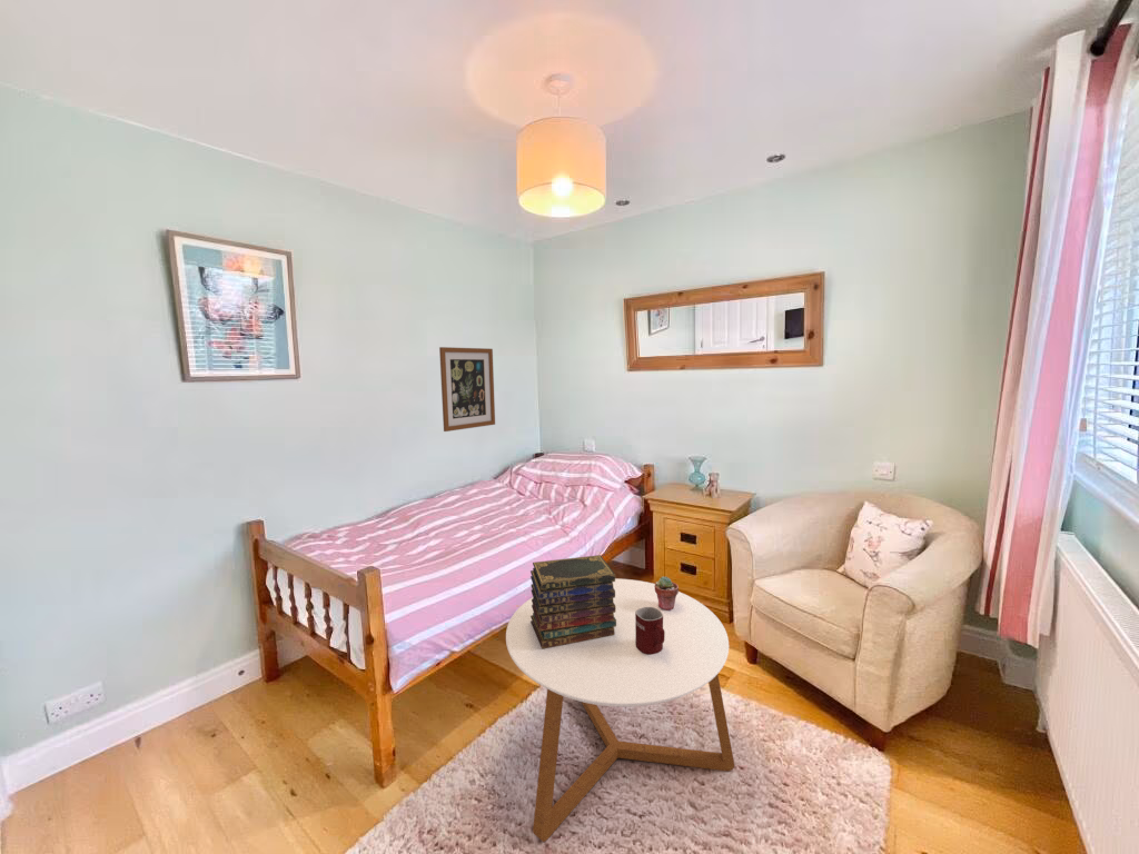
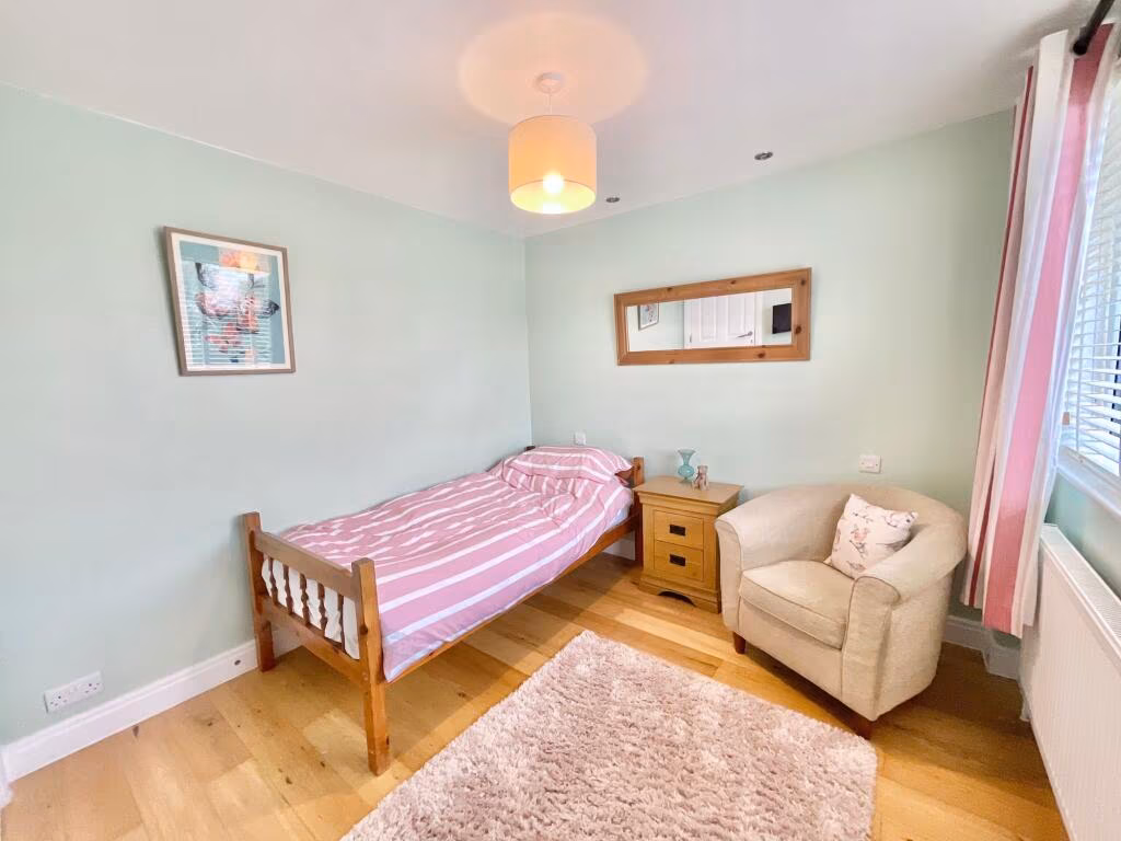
- potted succulent [654,576,680,610]
- coffee table [505,577,735,843]
- book stack [529,554,616,649]
- wall art [438,346,496,433]
- mug [635,607,665,655]
